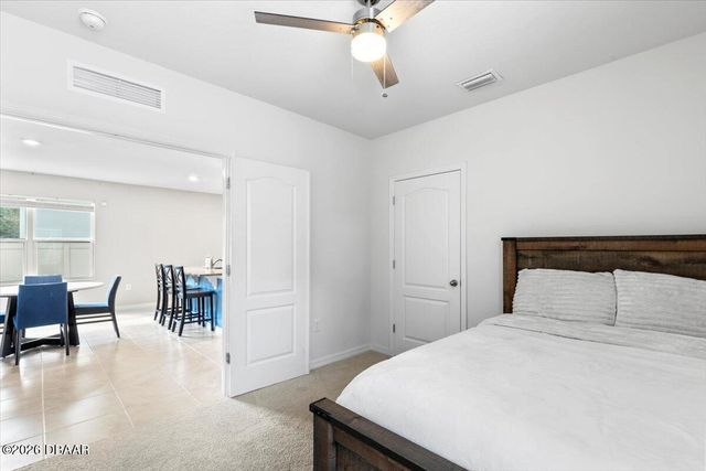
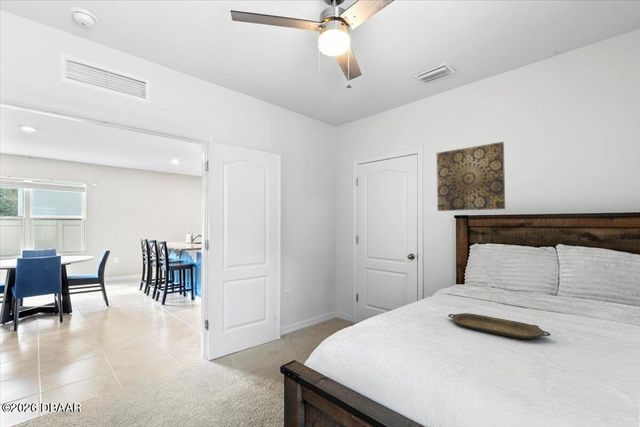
+ wall art [436,141,506,212]
+ serving tray [447,312,552,340]
